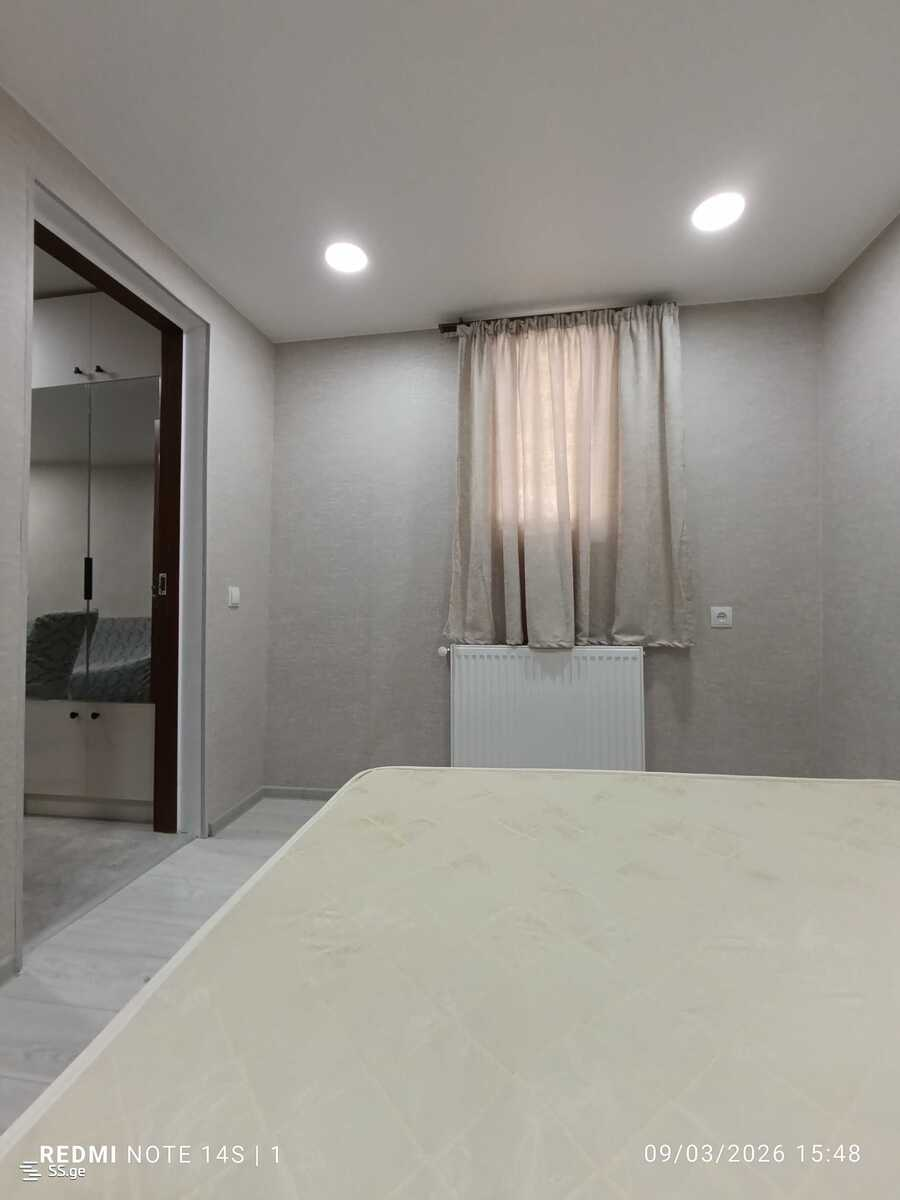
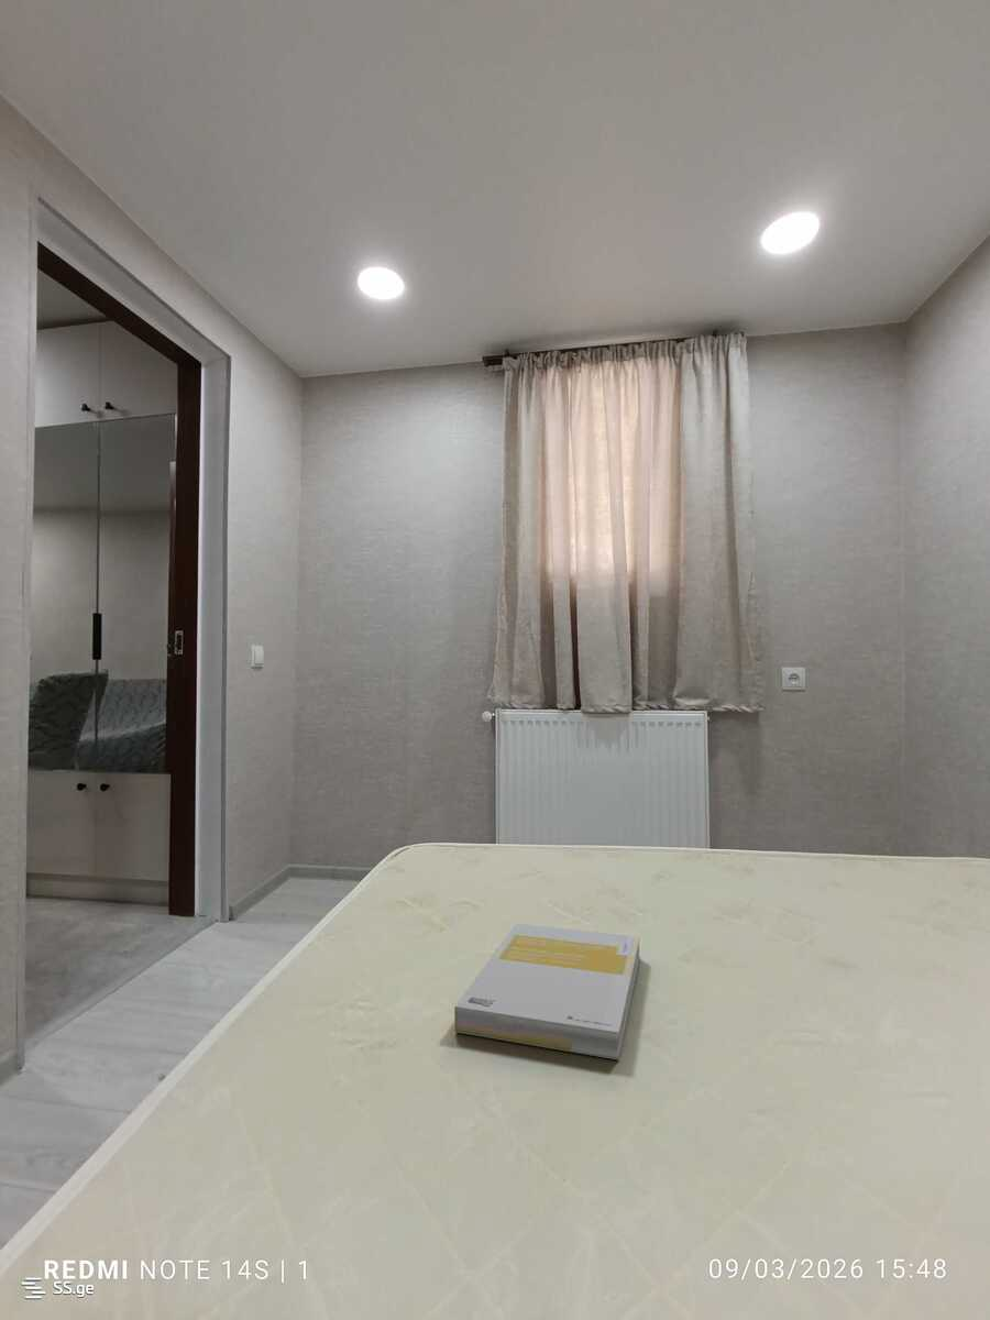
+ book [453,922,641,1060]
